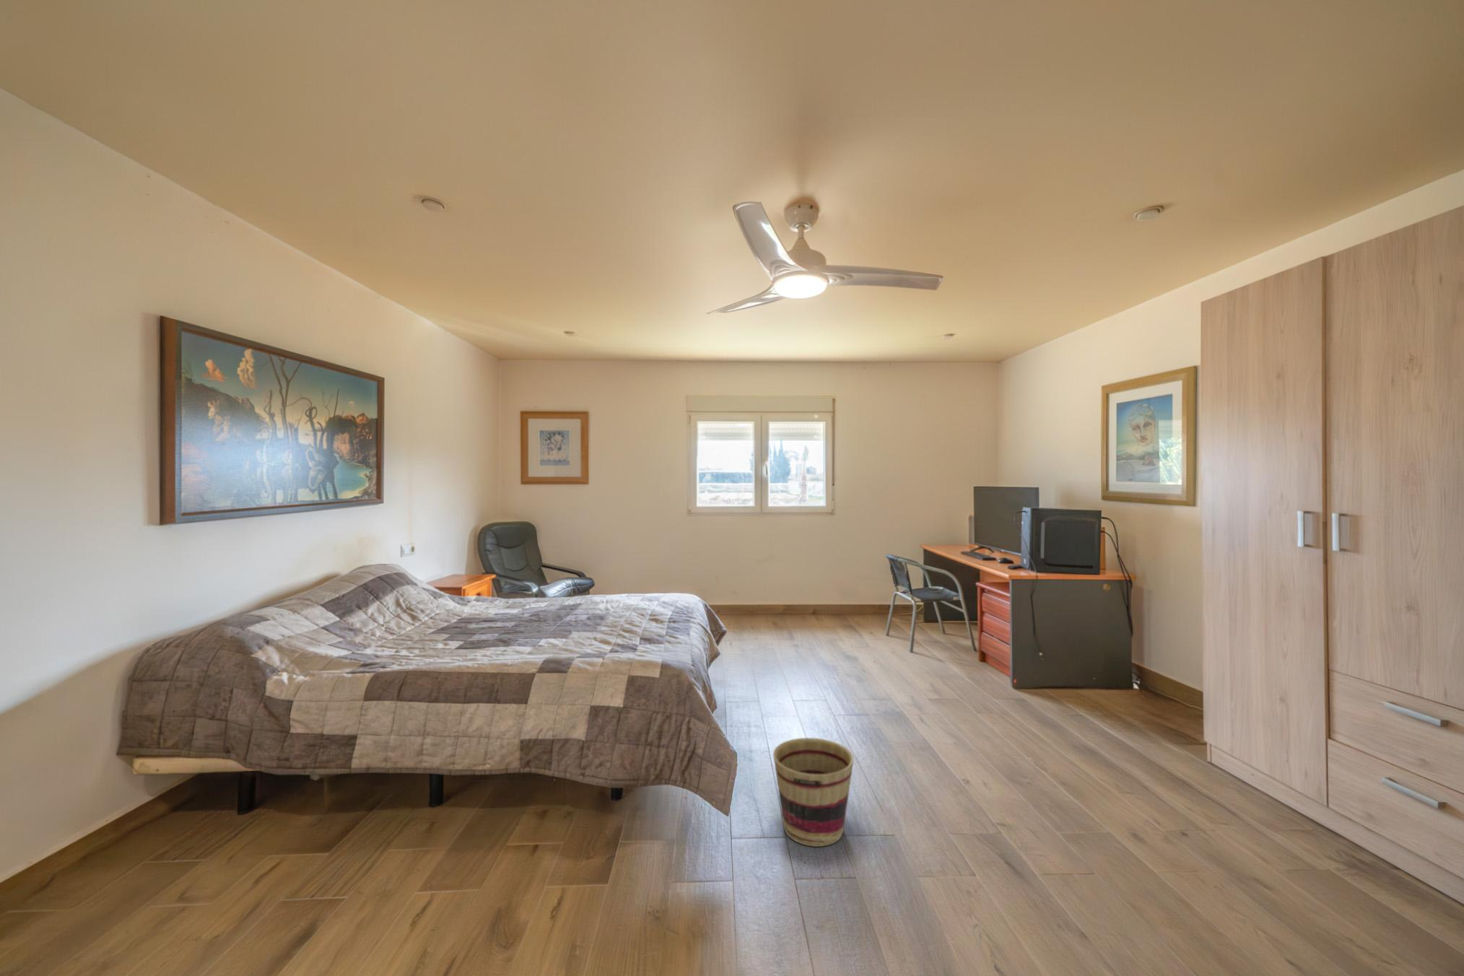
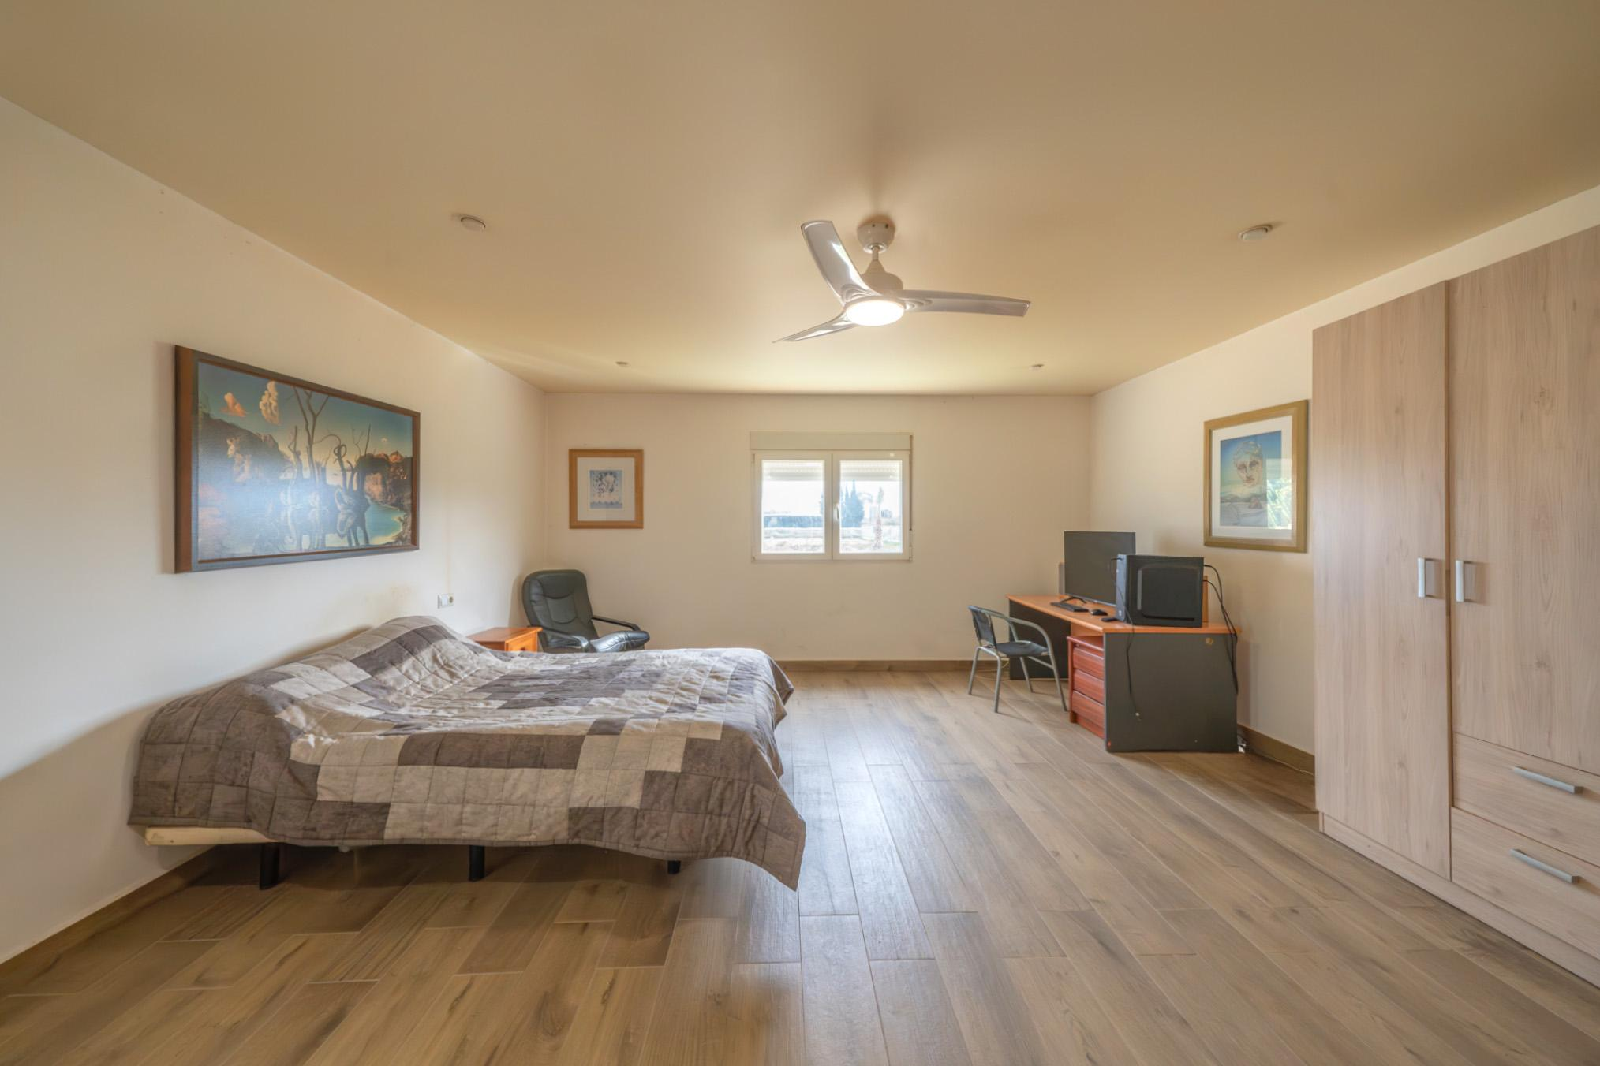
- basket [772,737,854,847]
